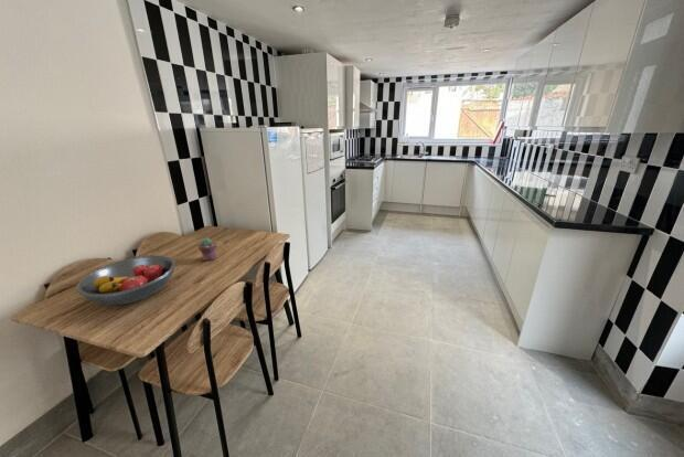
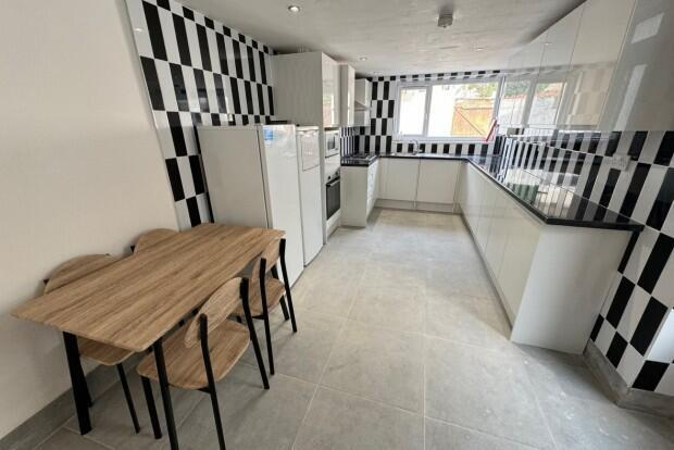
- potted succulent [197,237,218,262]
- fruit bowl [75,254,177,306]
